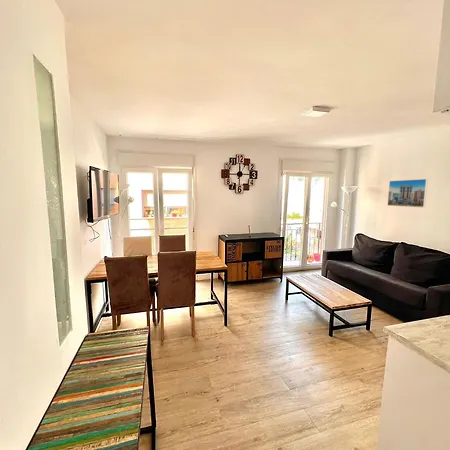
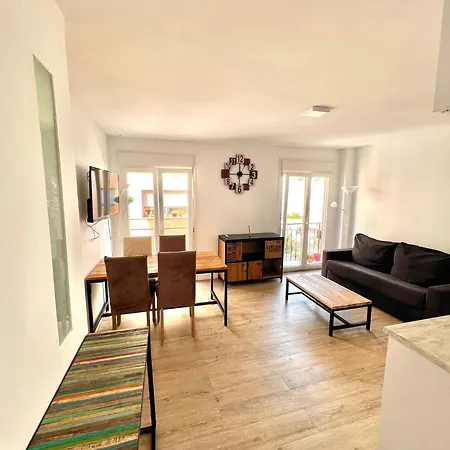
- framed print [386,178,429,208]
